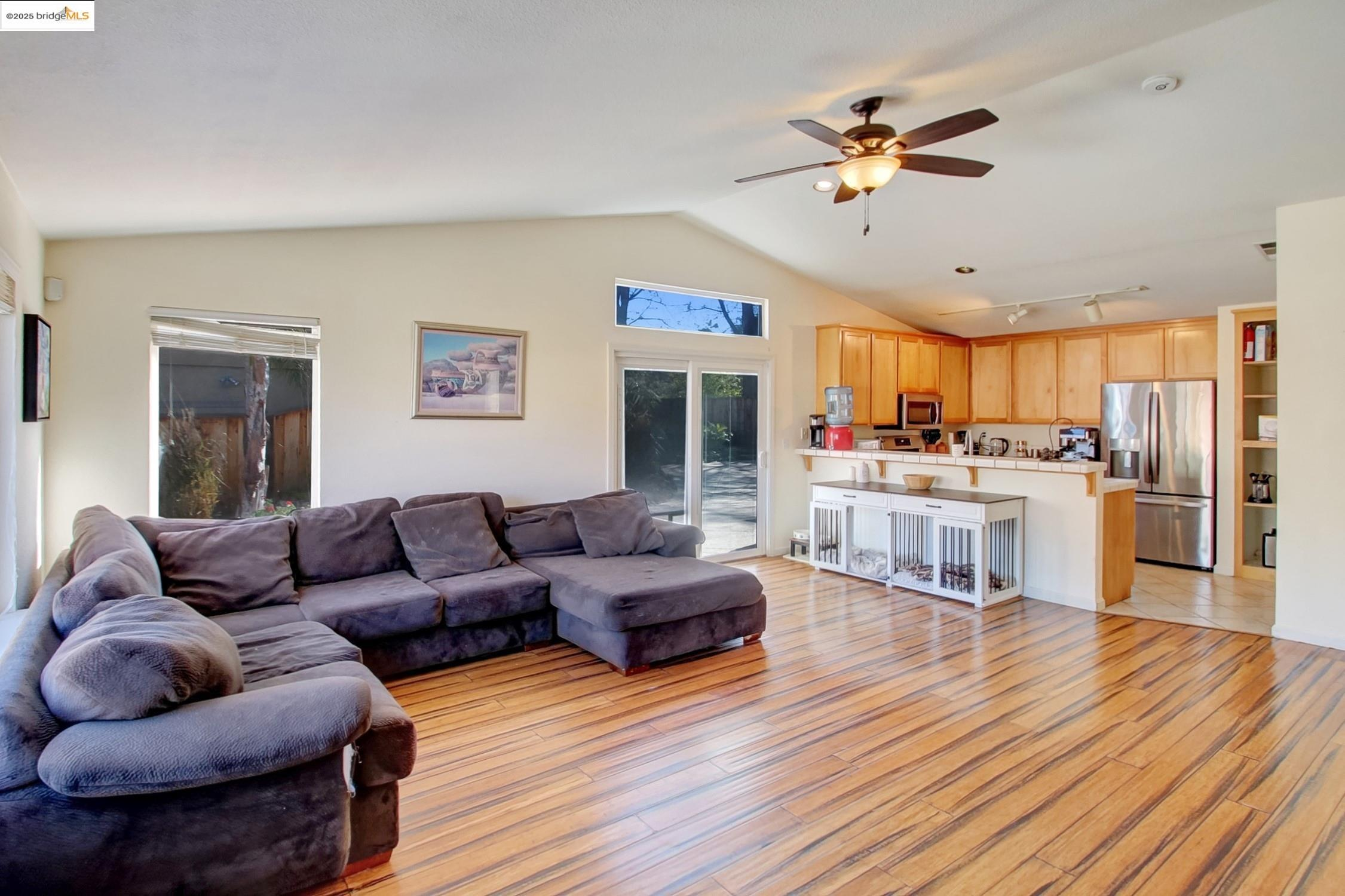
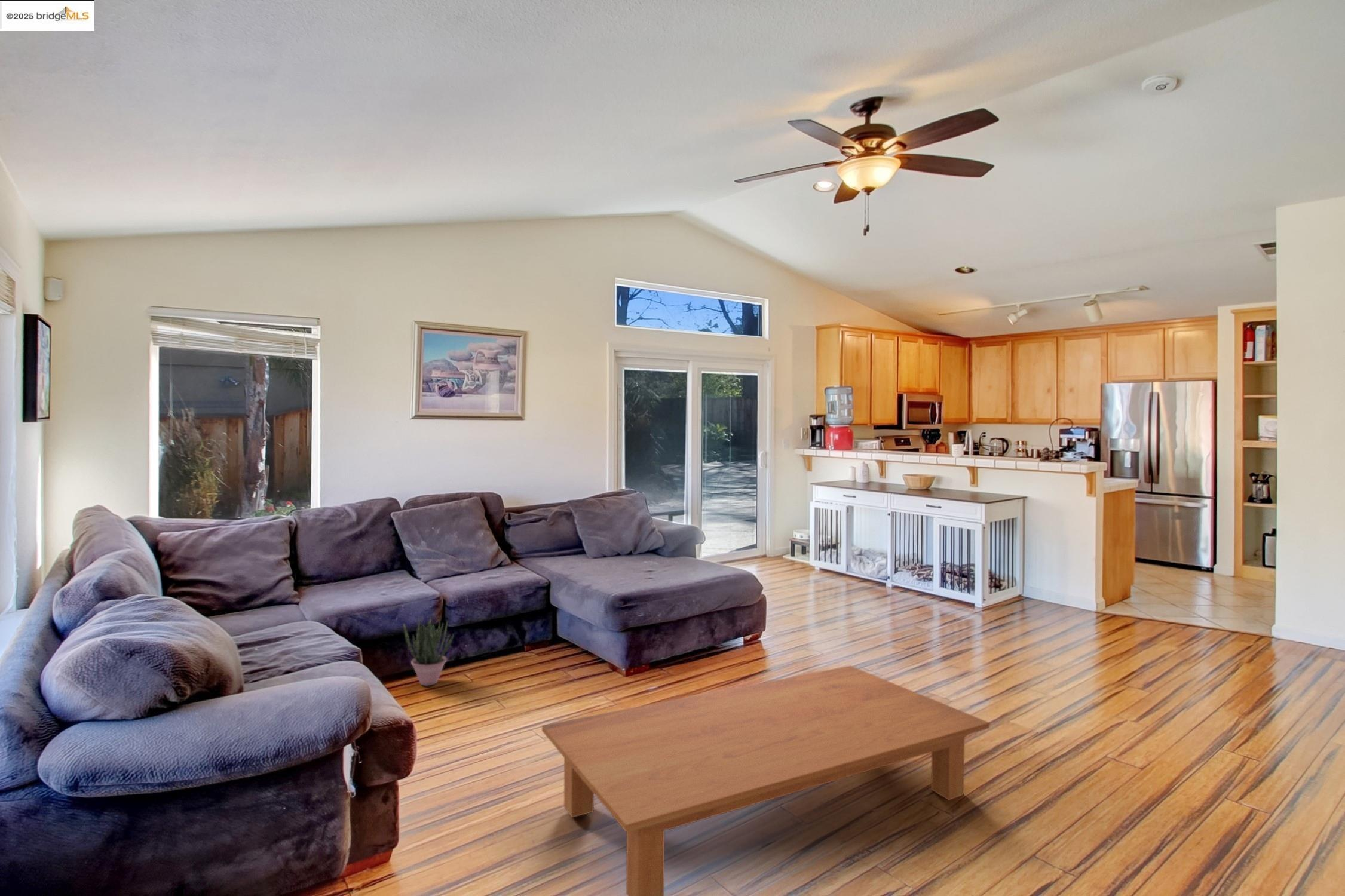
+ potted plant [403,616,455,686]
+ coffee table [541,665,990,896]
